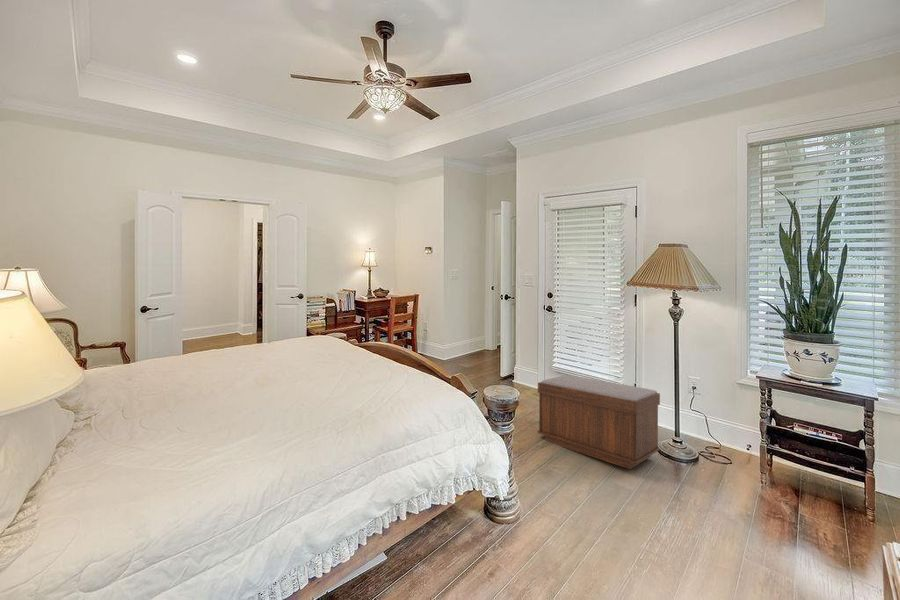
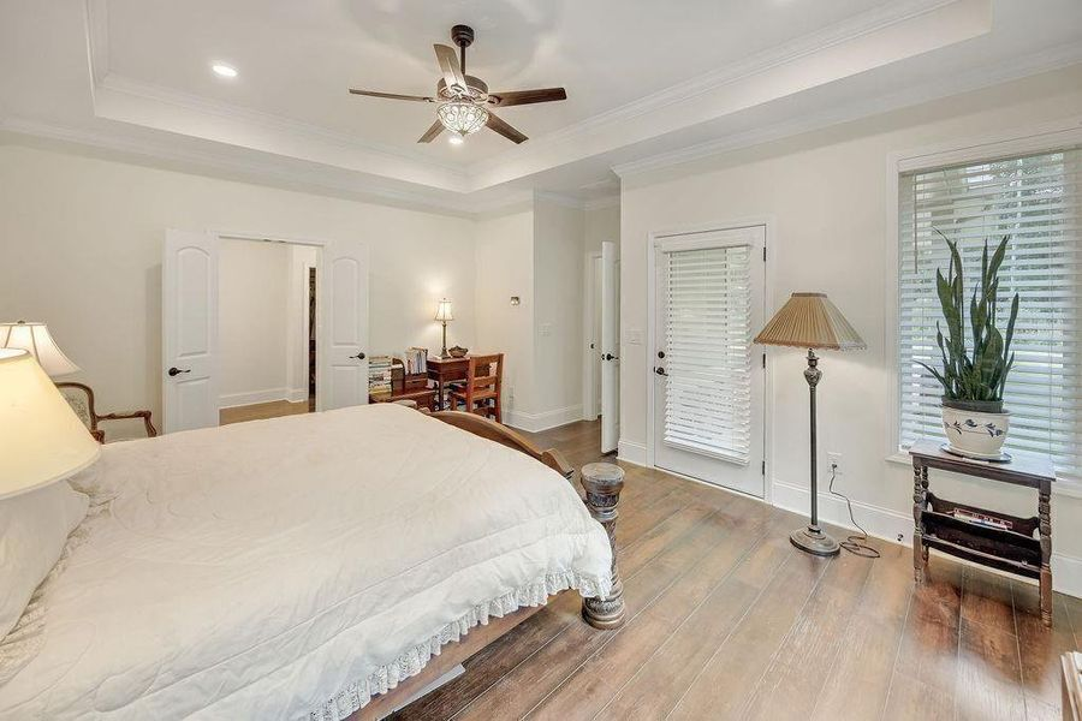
- bench [537,374,661,470]
